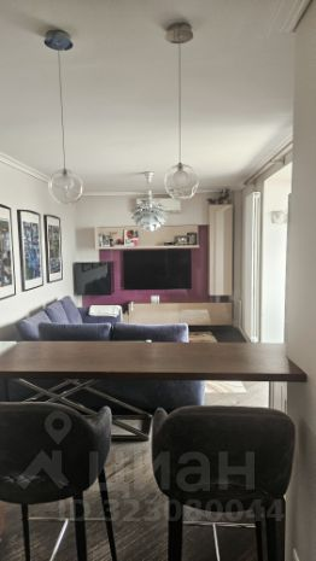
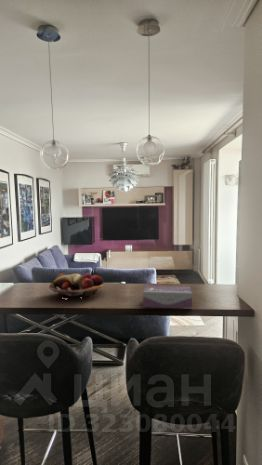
+ tissue box [142,285,193,309]
+ fruit basket [48,273,105,298]
